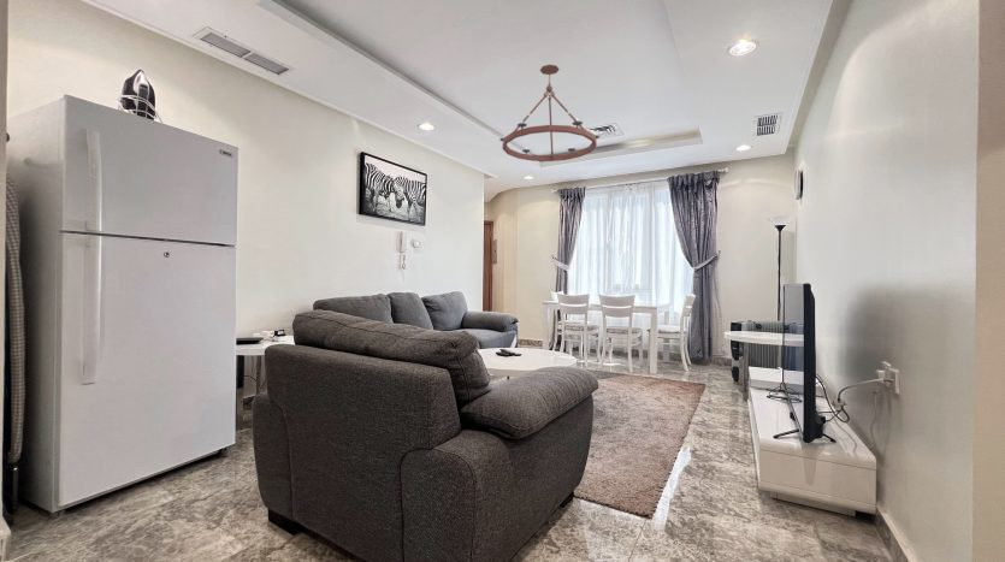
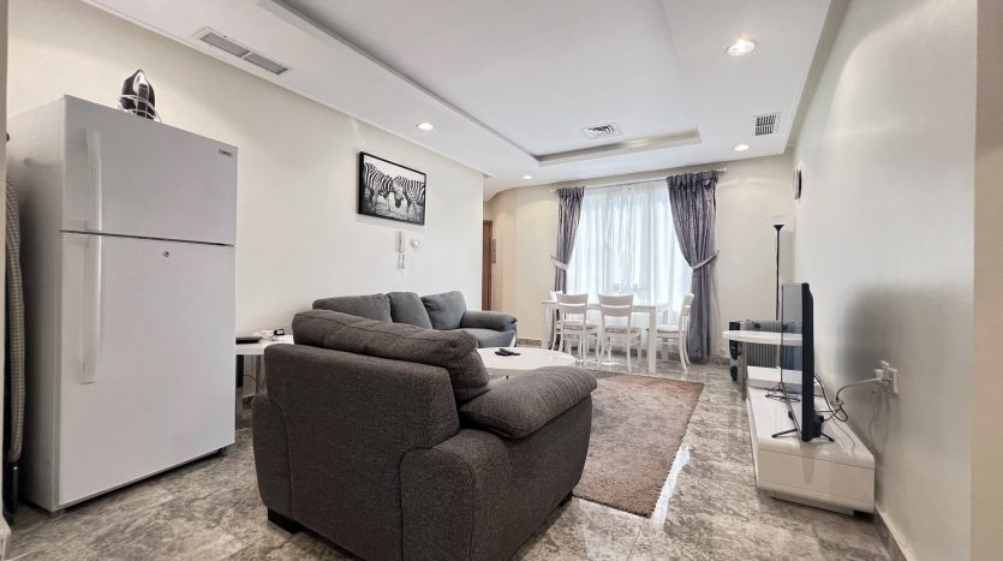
- chandelier [498,64,601,162]
